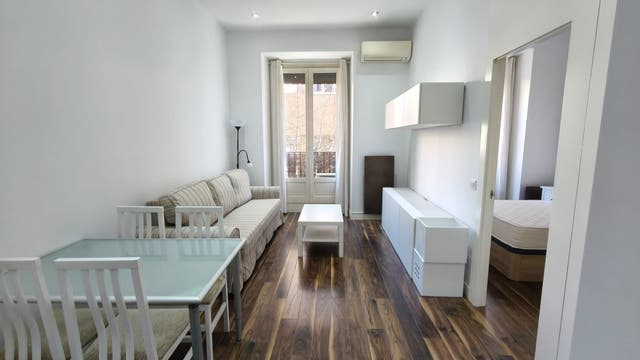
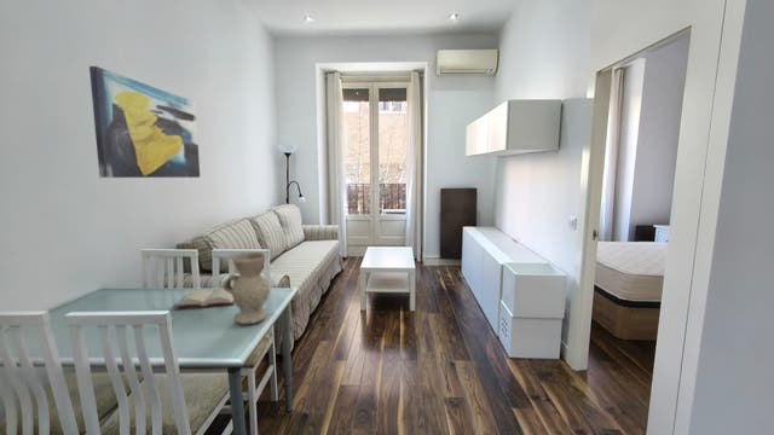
+ vase [223,251,271,325]
+ hardback book [172,288,236,309]
+ wall art [88,65,201,179]
